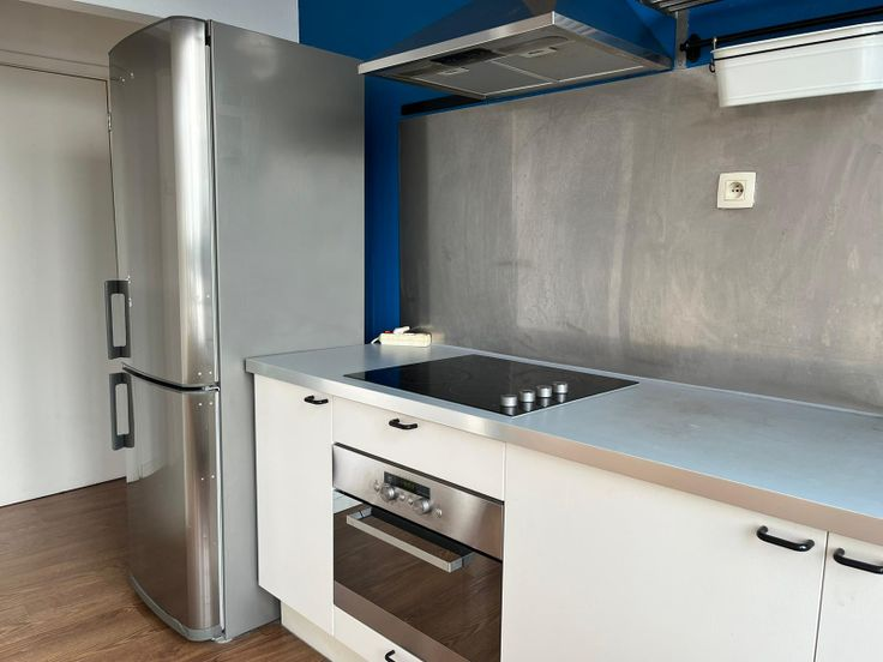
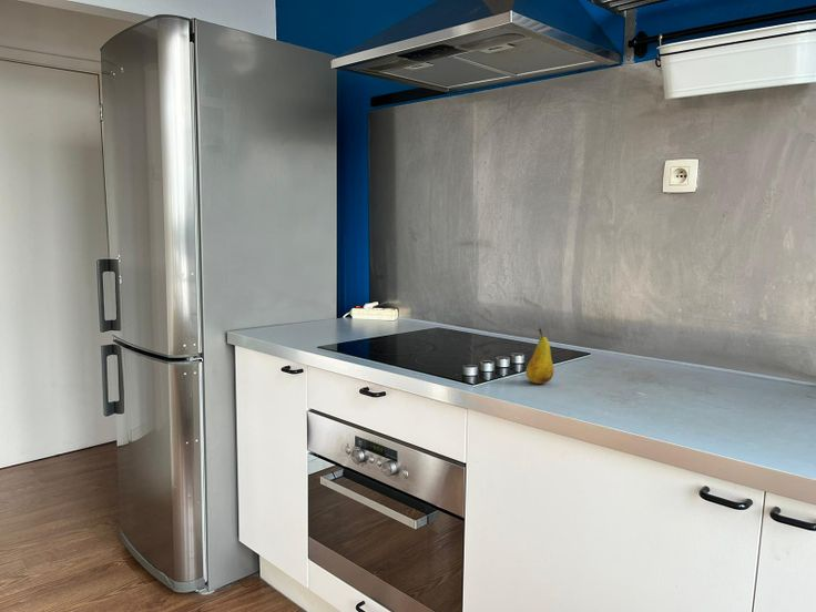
+ fruit [524,328,554,385]
